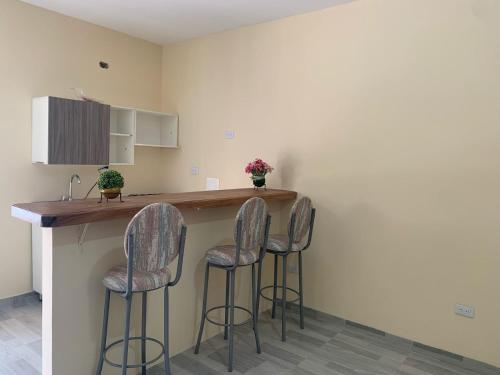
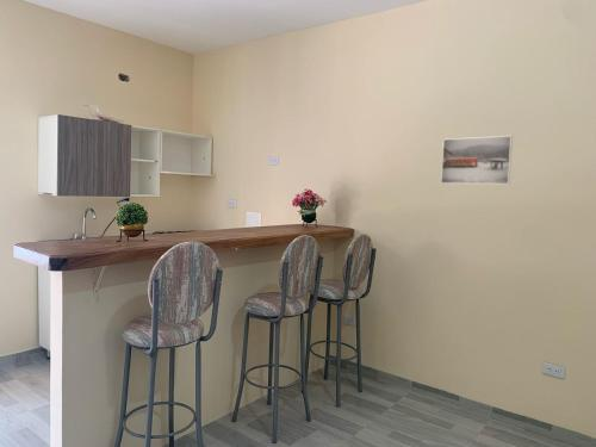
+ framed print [440,135,514,186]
